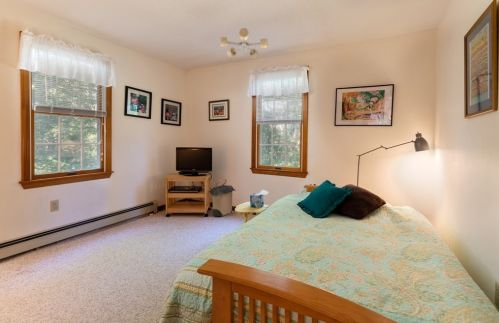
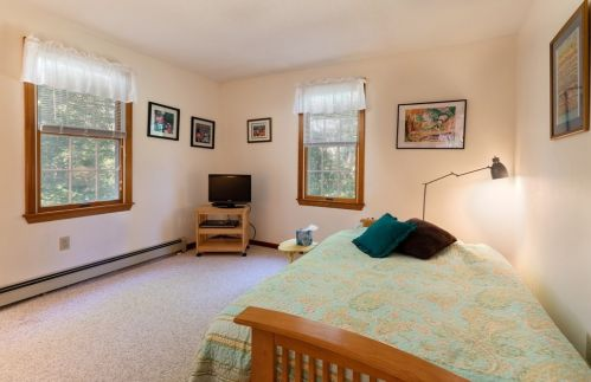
- ceiling light [220,27,269,59]
- laundry hamper [208,178,237,217]
